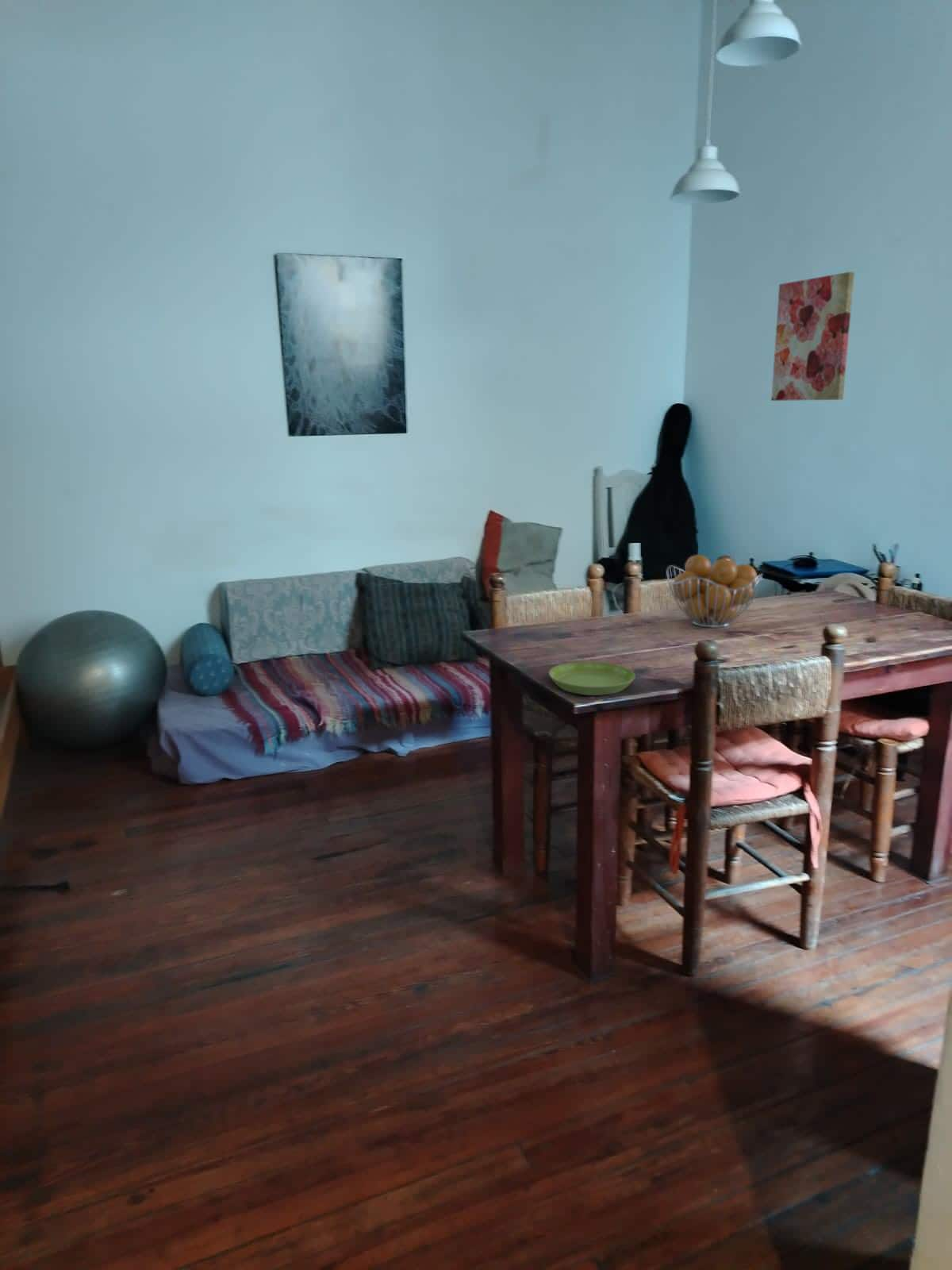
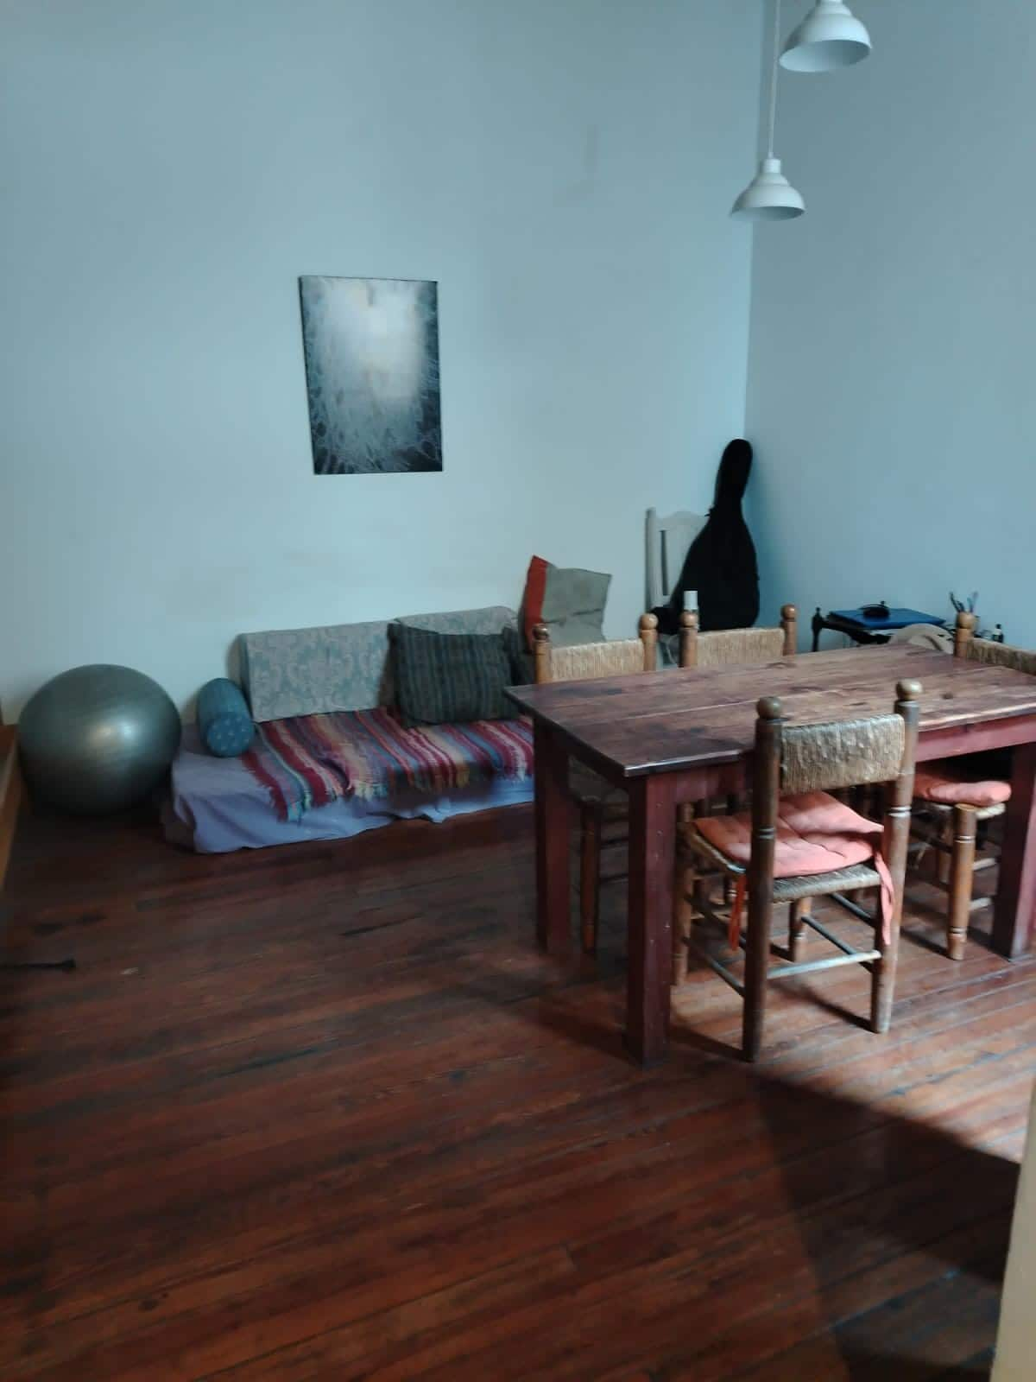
- fruit basket [666,554,763,629]
- saucer [548,660,636,696]
- wall art [770,271,855,402]
